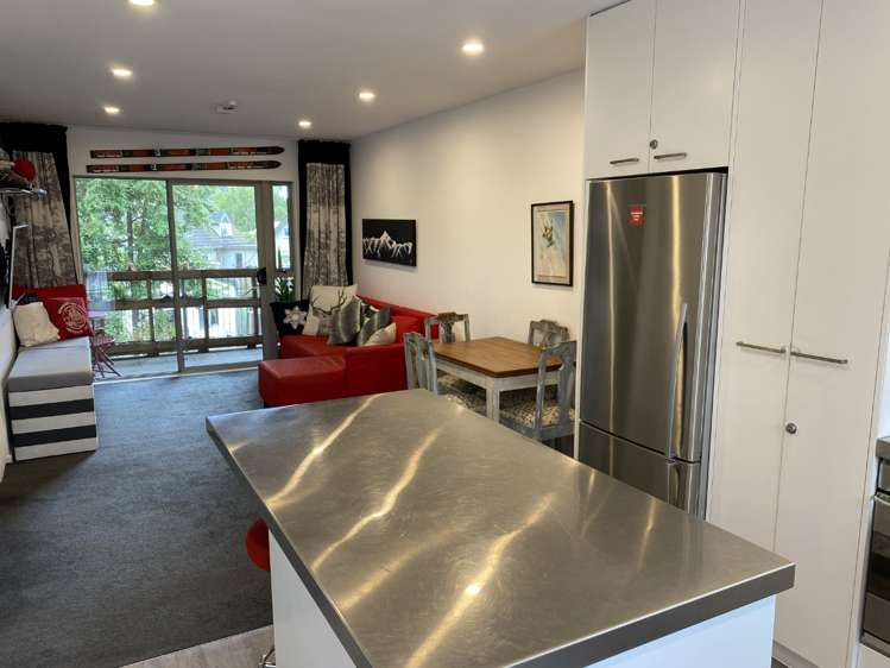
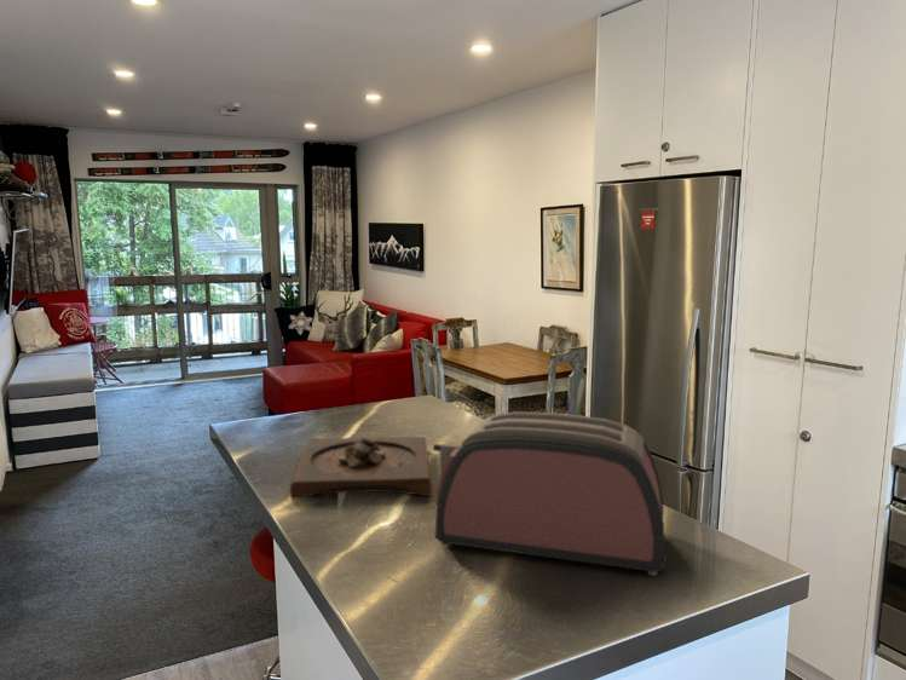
+ wooden tray [289,434,432,501]
+ toaster [432,411,666,577]
